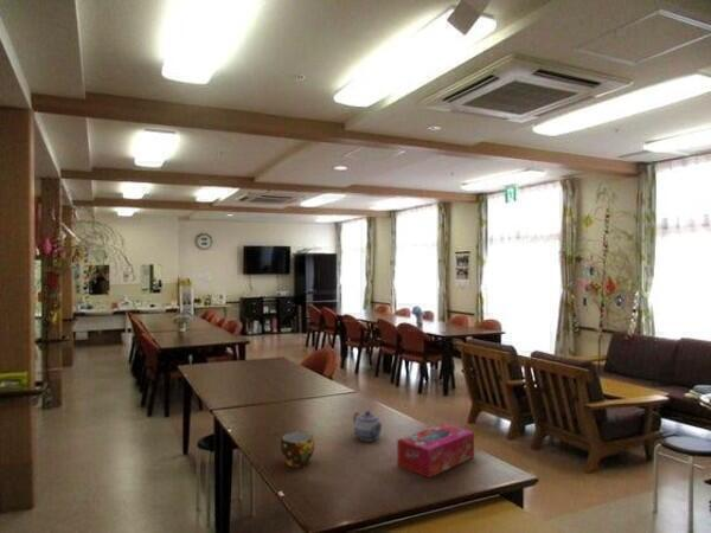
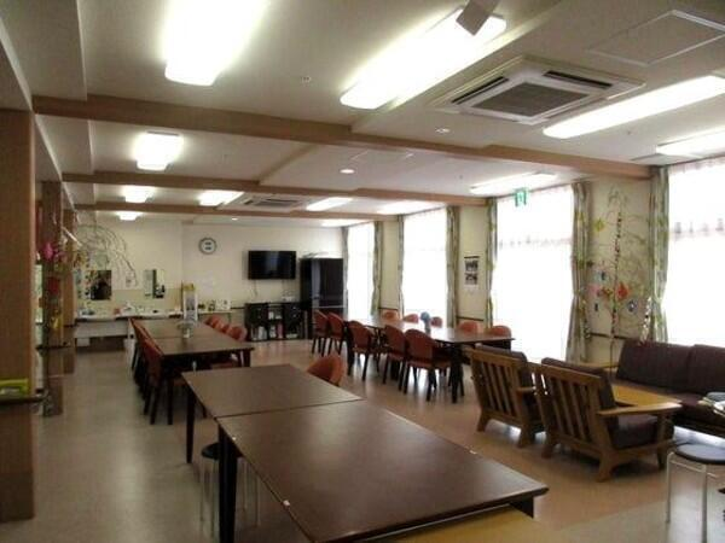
- cup [280,430,315,468]
- teapot [352,410,384,442]
- tissue box [396,423,475,479]
